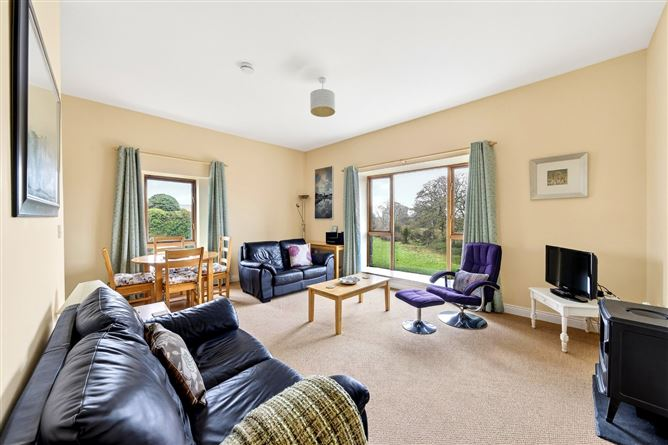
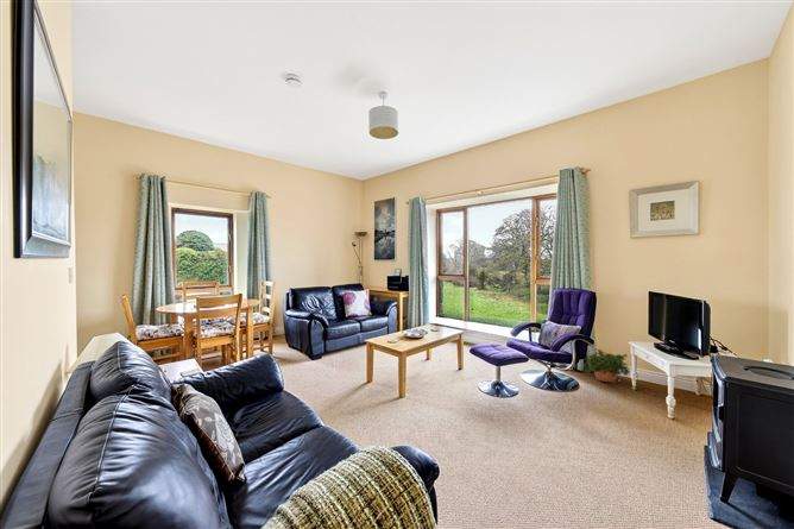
+ potted plant [582,348,631,388]
